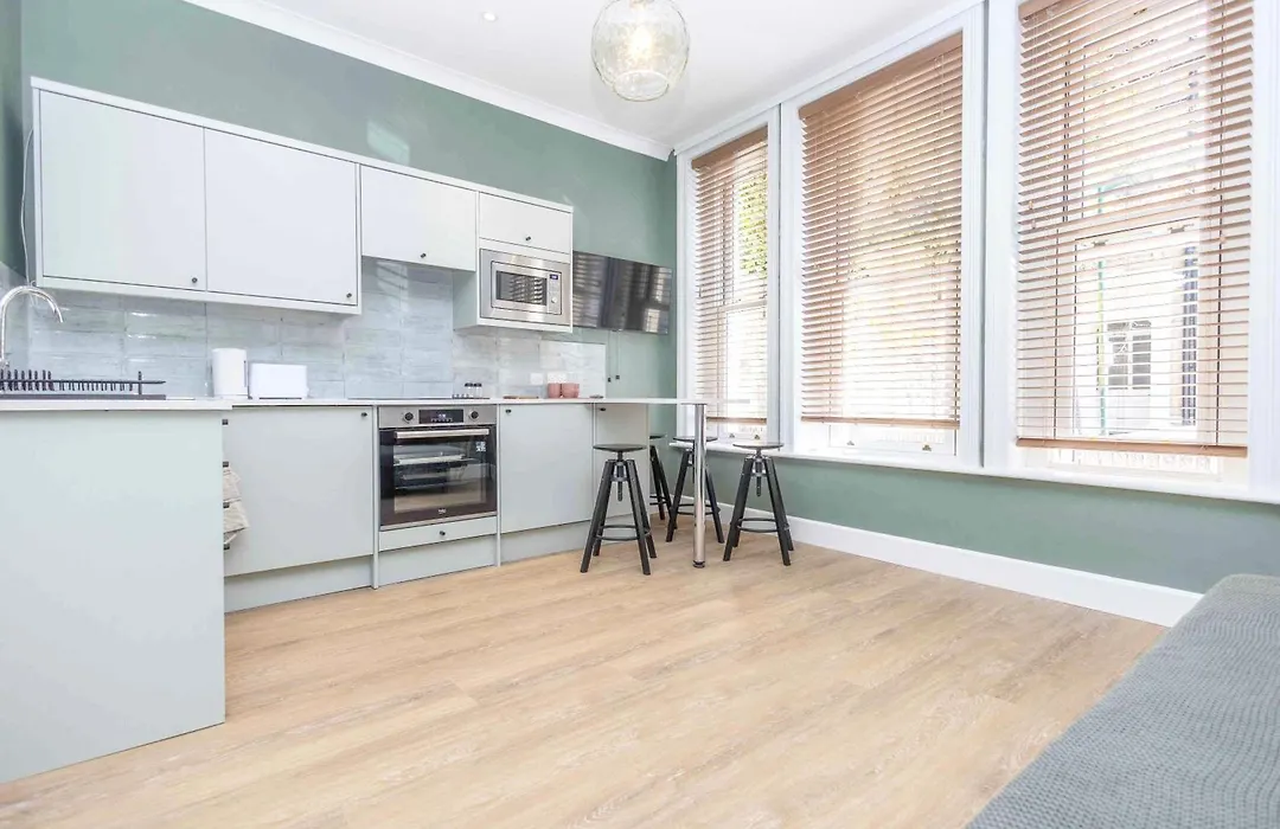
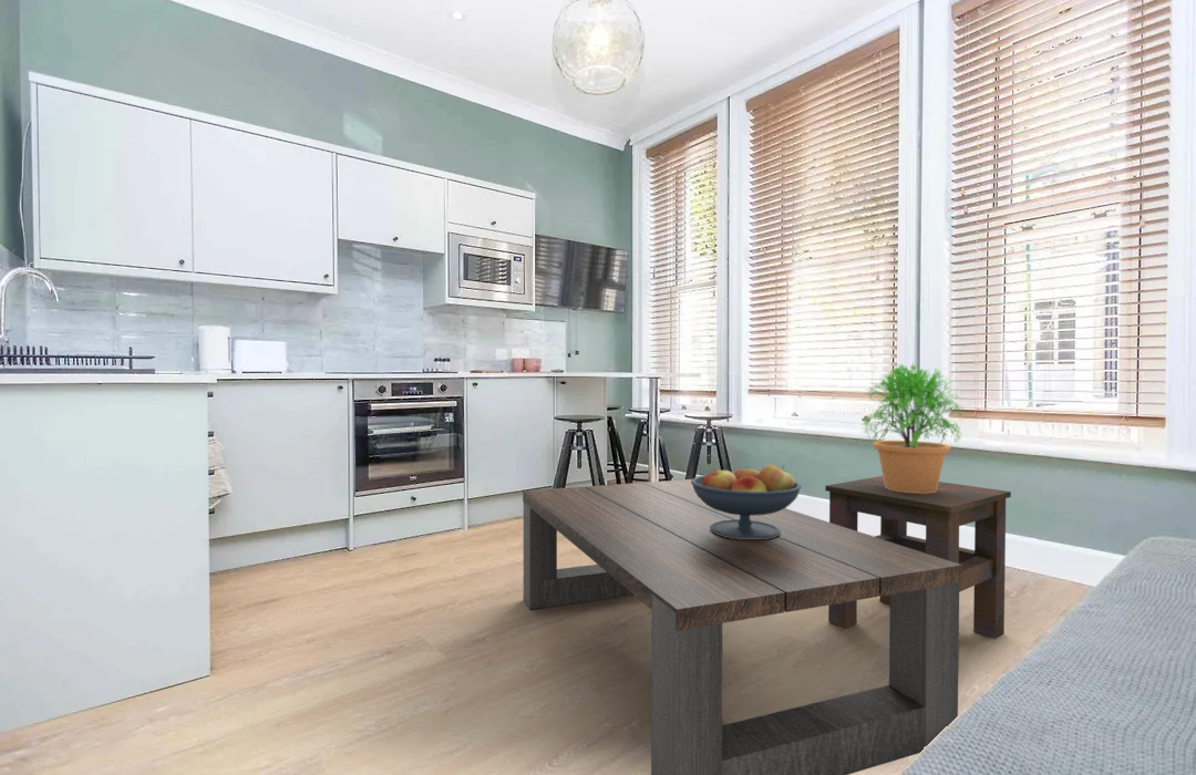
+ fruit bowl [691,464,803,539]
+ coffee table [522,478,962,775]
+ side table [824,475,1012,640]
+ potted plant [862,361,971,494]
